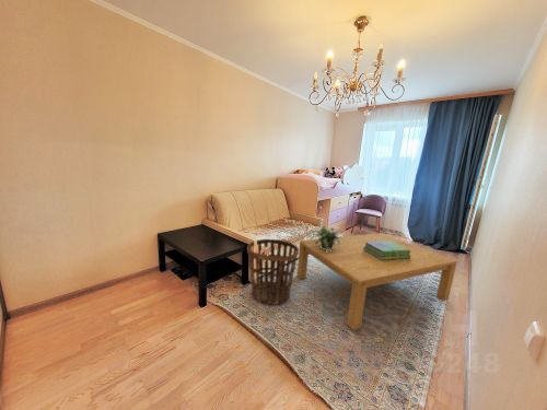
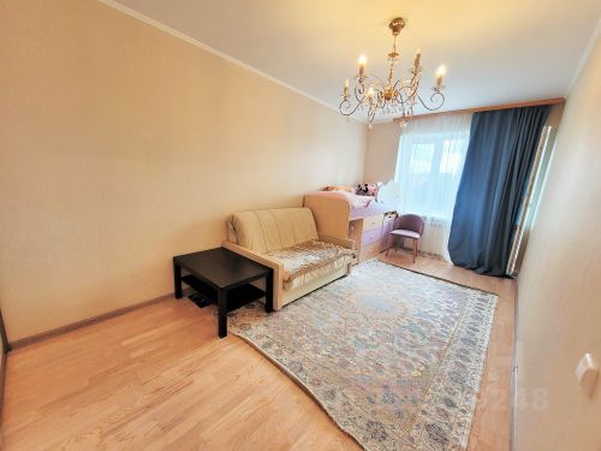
- coffee table [296,232,458,331]
- stack of books [362,241,411,261]
- potted plant [307,225,344,253]
- basket [246,238,300,305]
